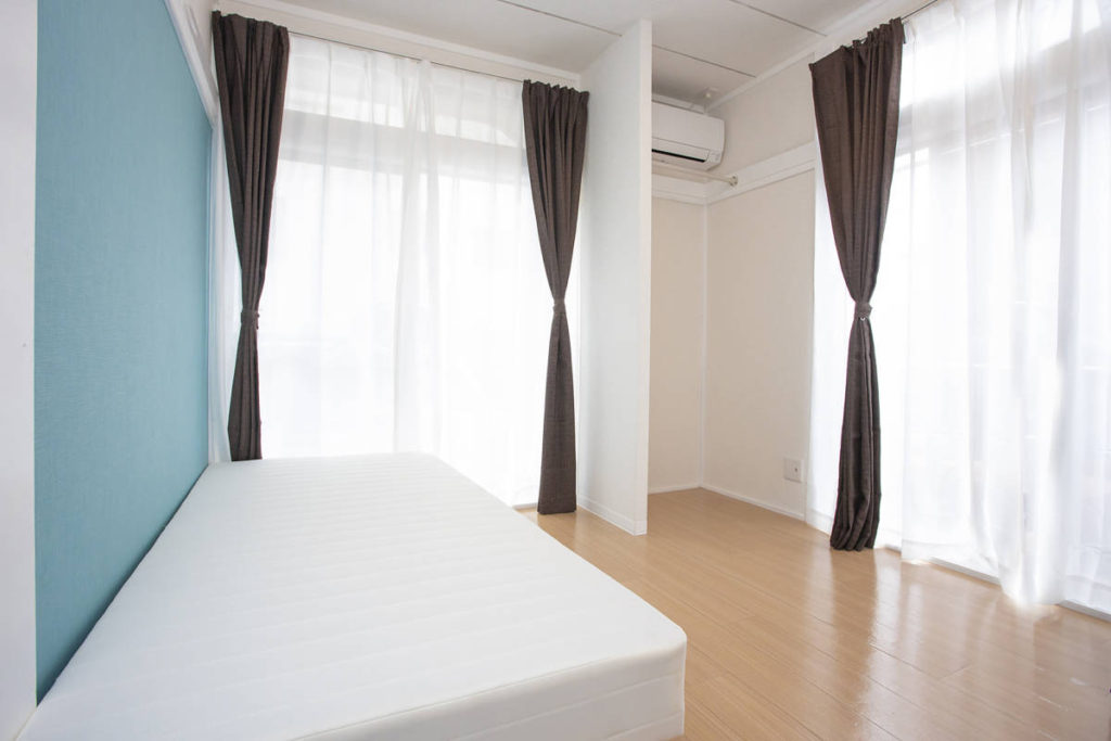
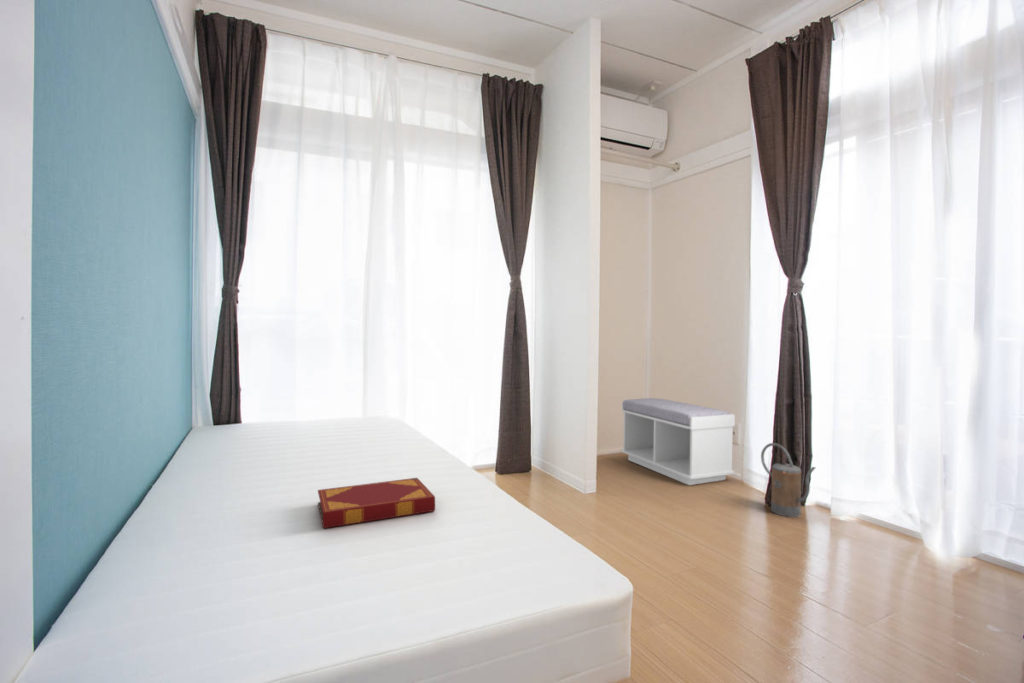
+ watering can [760,442,817,518]
+ bench [620,397,736,486]
+ hardback book [317,477,436,529]
